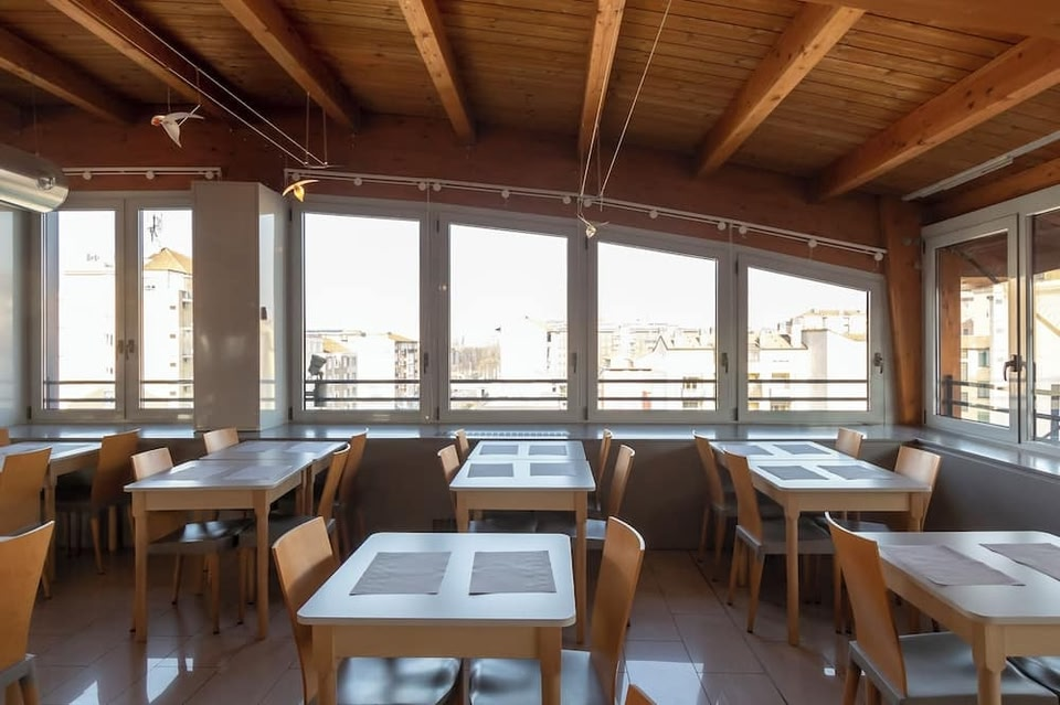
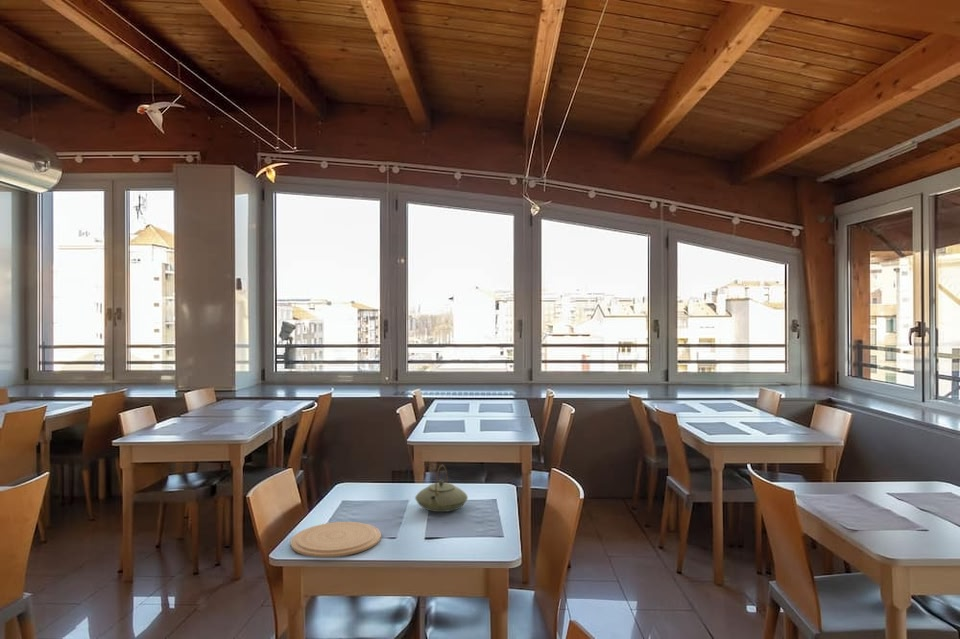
+ plate [290,521,382,558]
+ teapot [414,464,469,513]
